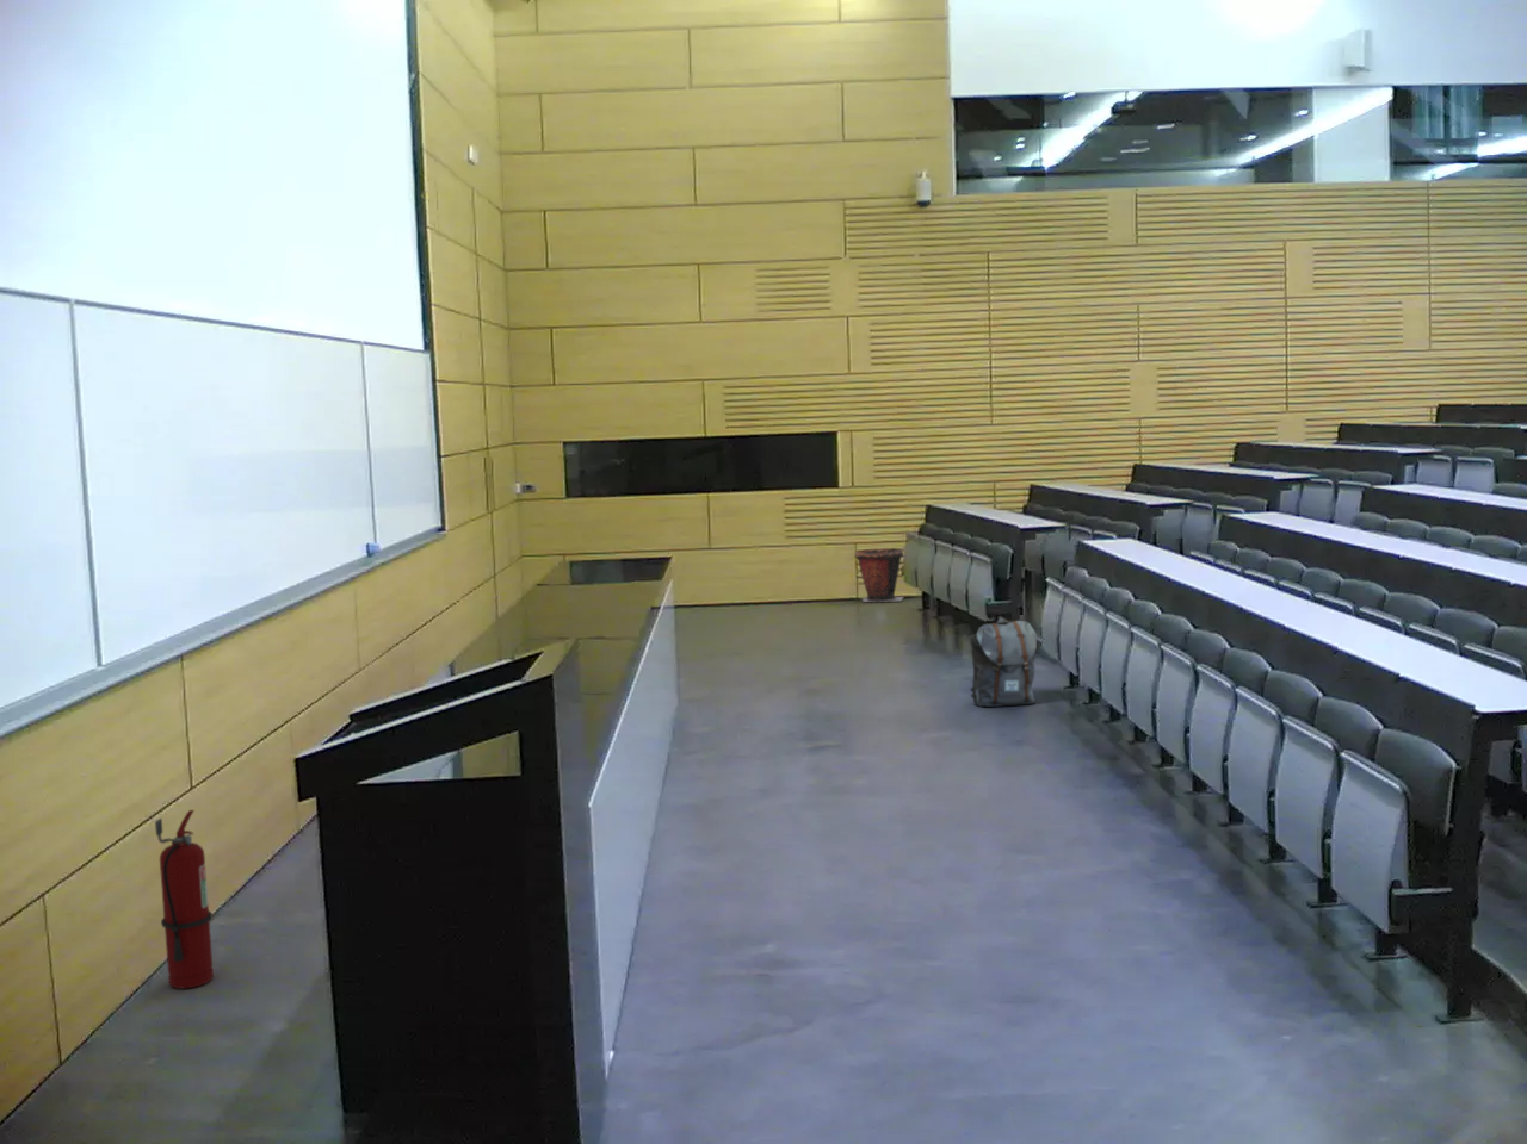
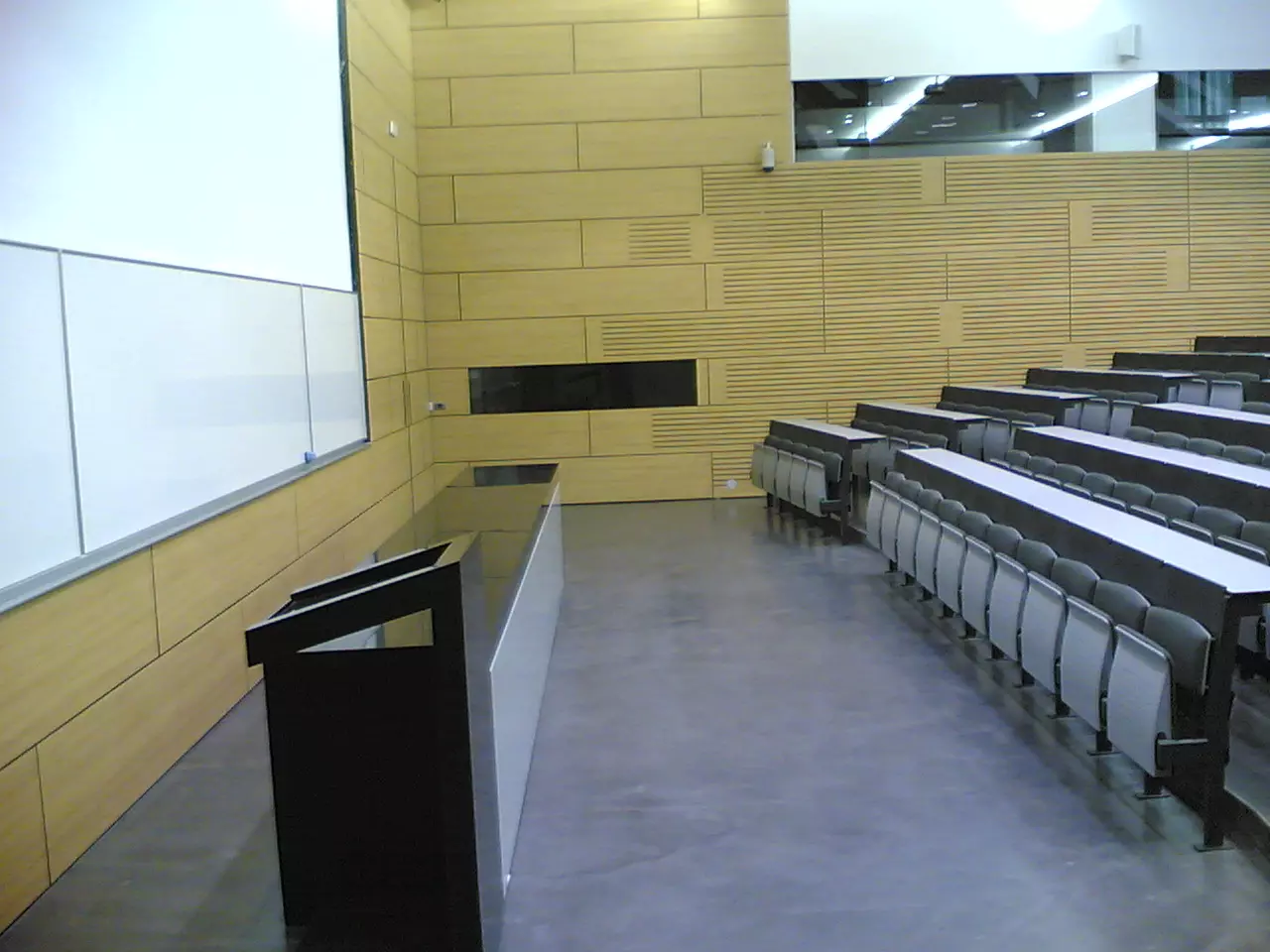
- waste bin [852,547,904,603]
- backpack [969,618,1038,708]
- fire extinguisher [154,809,215,990]
